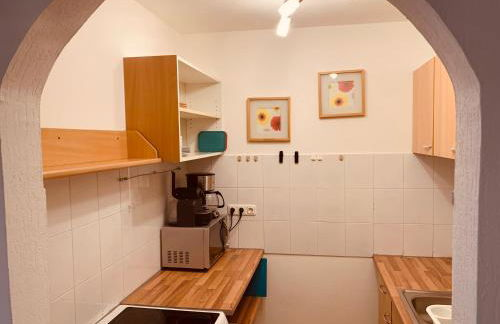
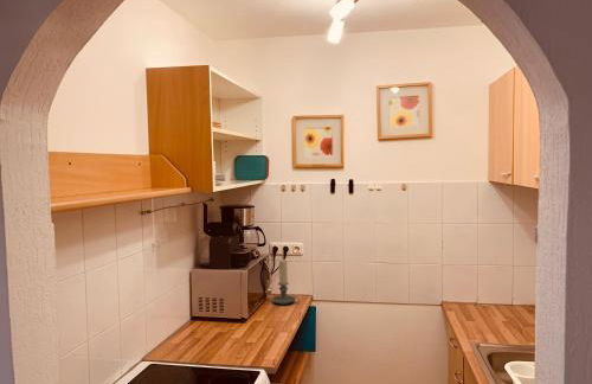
+ candle holder [271,258,301,306]
